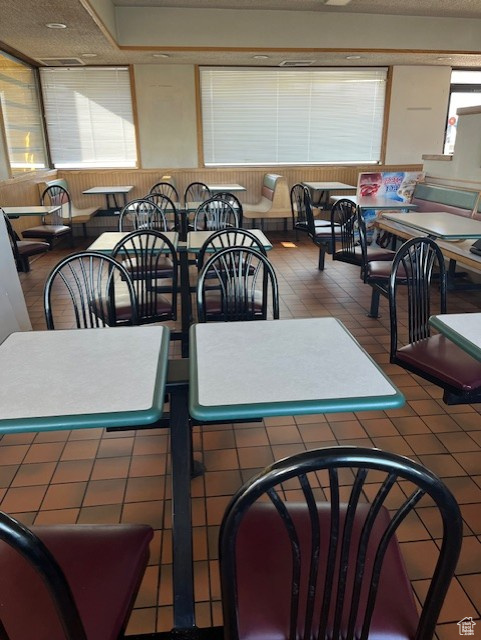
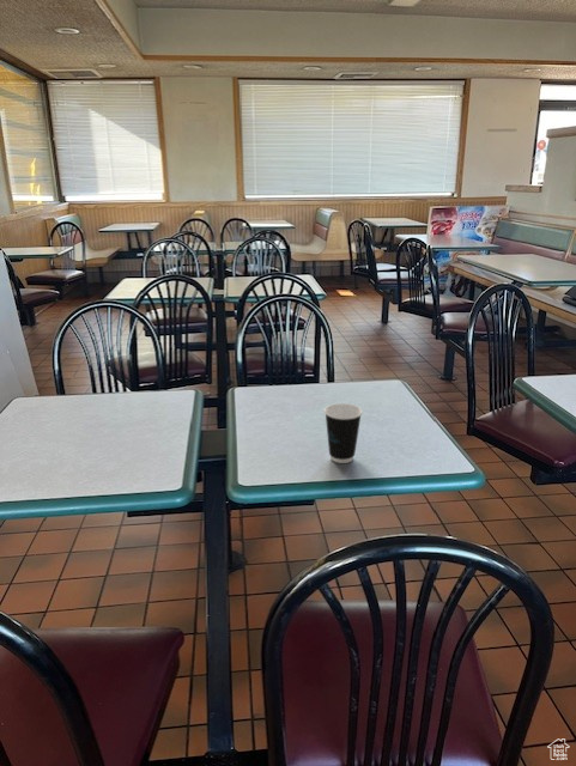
+ dixie cup [323,402,364,464]
